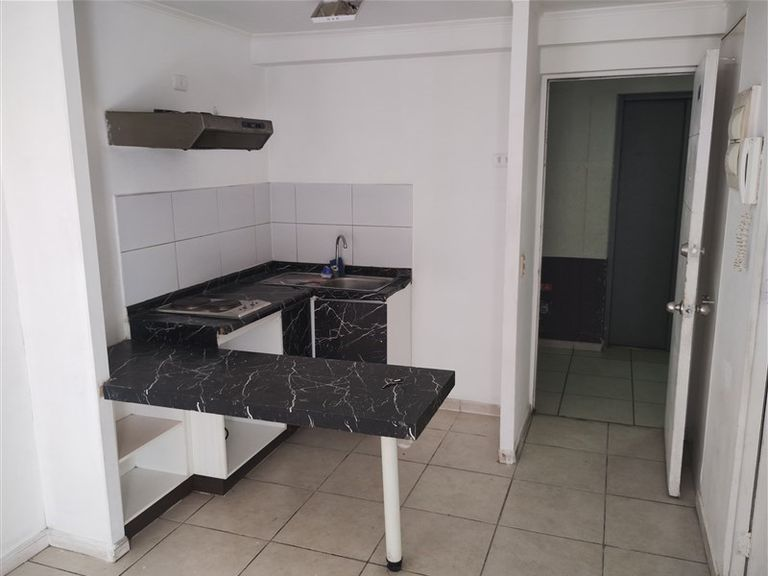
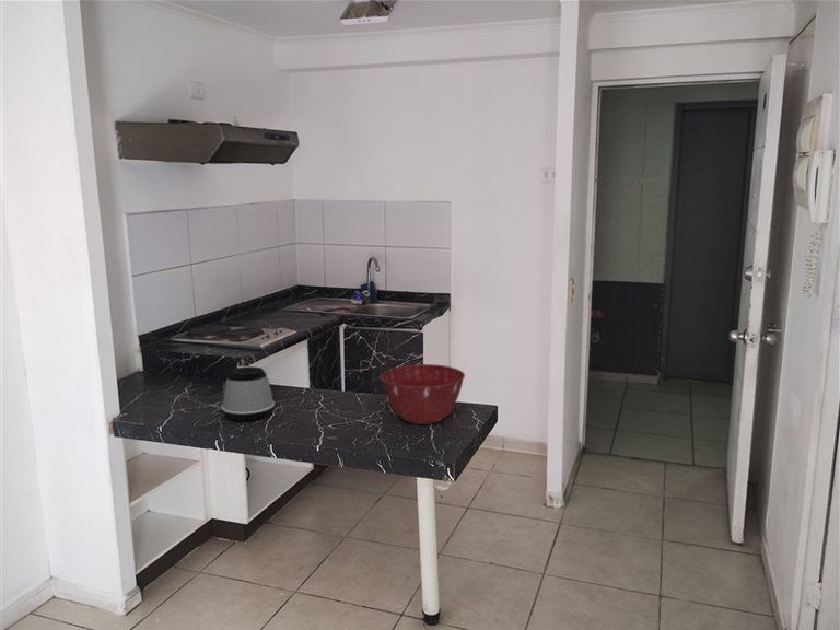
+ speaker [220,365,276,422]
+ mixing bowl [380,363,466,425]
